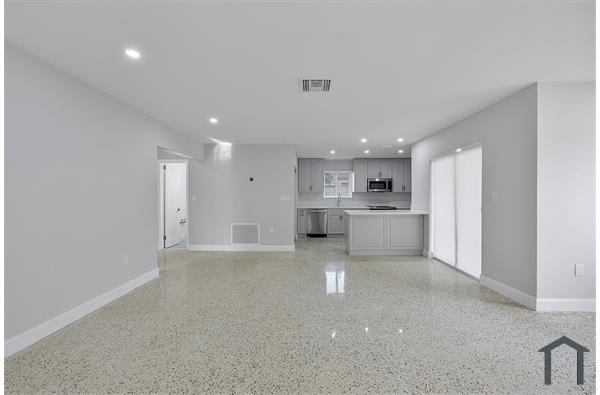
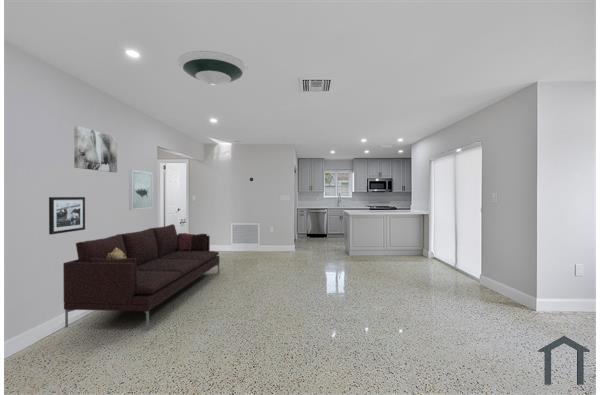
+ wall art [73,125,118,173]
+ picture frame [48,196,86,235]
+ wall art [128,169,154,211]
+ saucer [177,50,248,86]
+ sofa [62,223,220,331]
